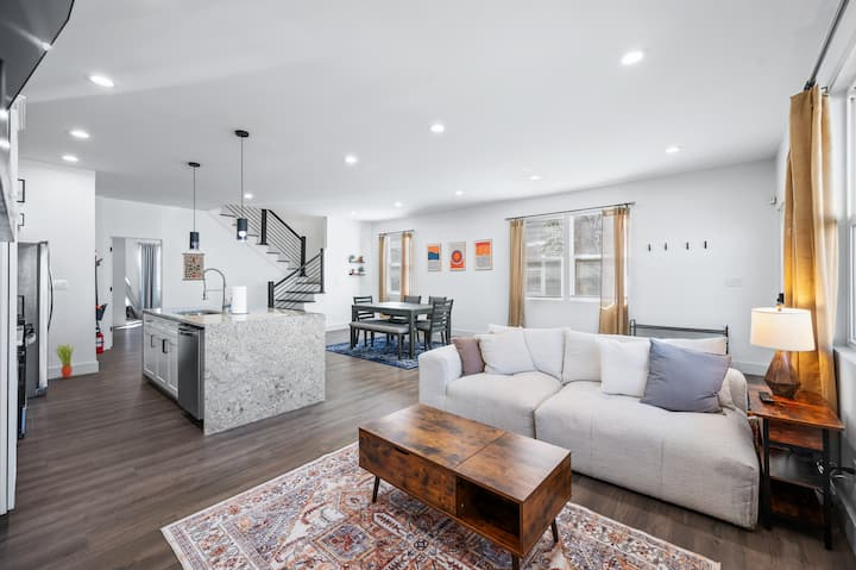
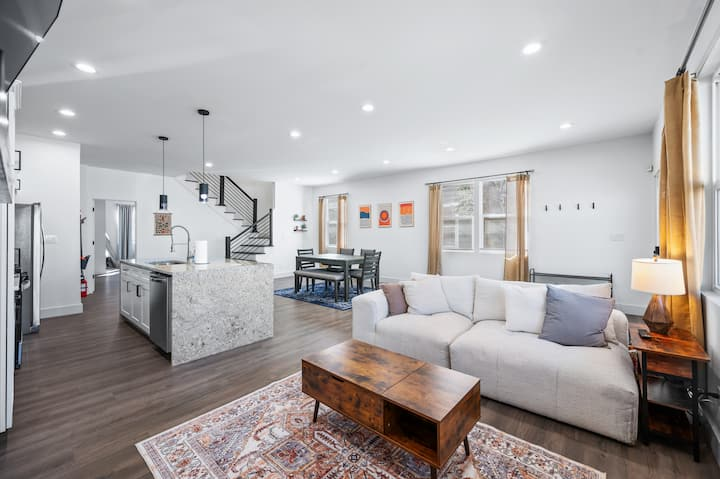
- potted plant [54,342,76,378]
